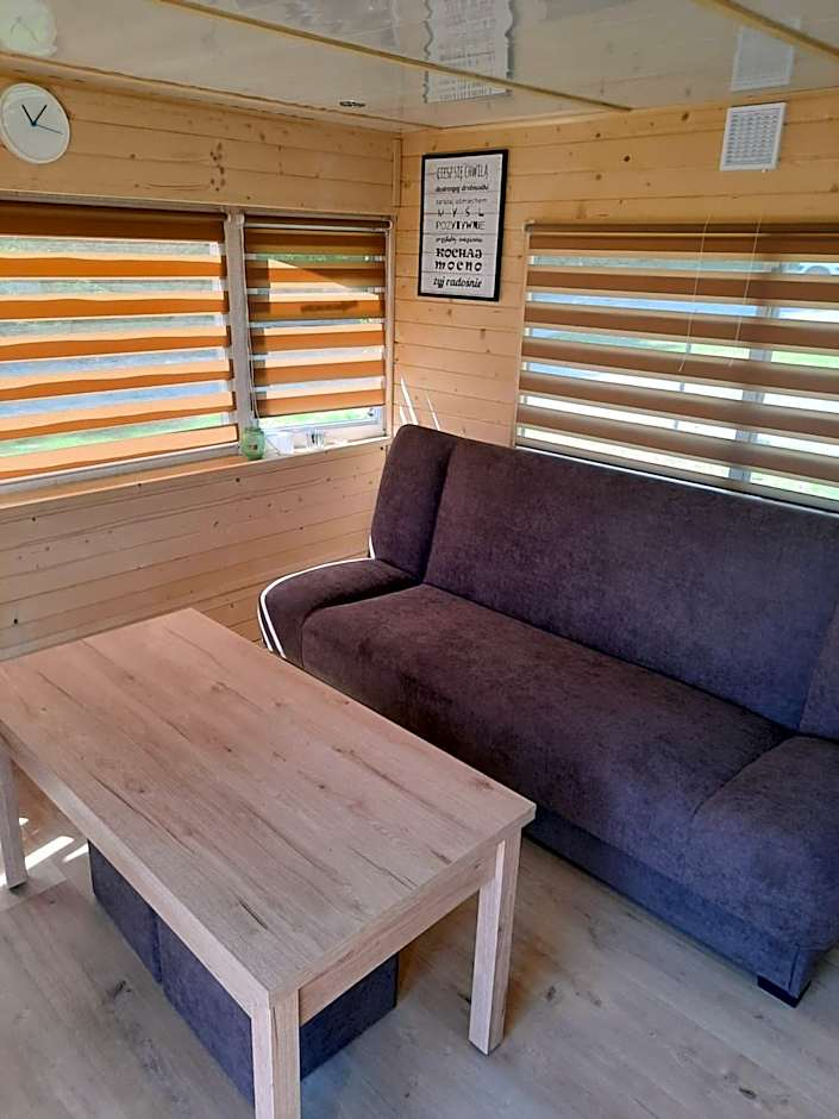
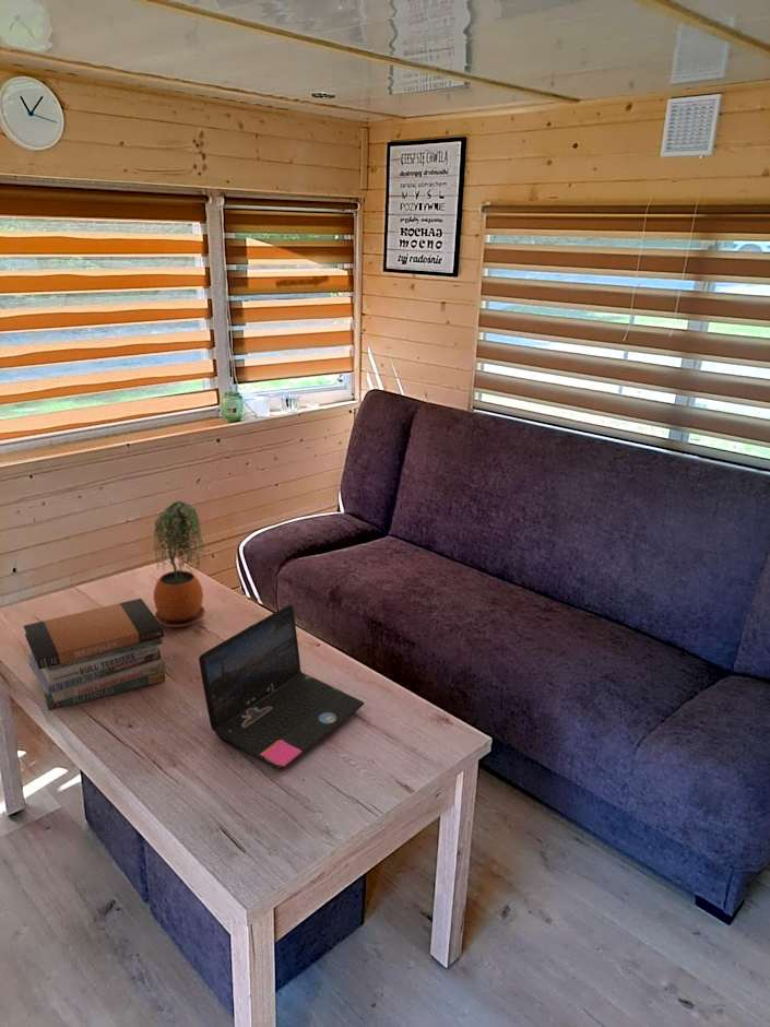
+ potted plant [153,499,206,628]
+ book stack [23,598,167,712]
+ laptop [198,603,365,771]
